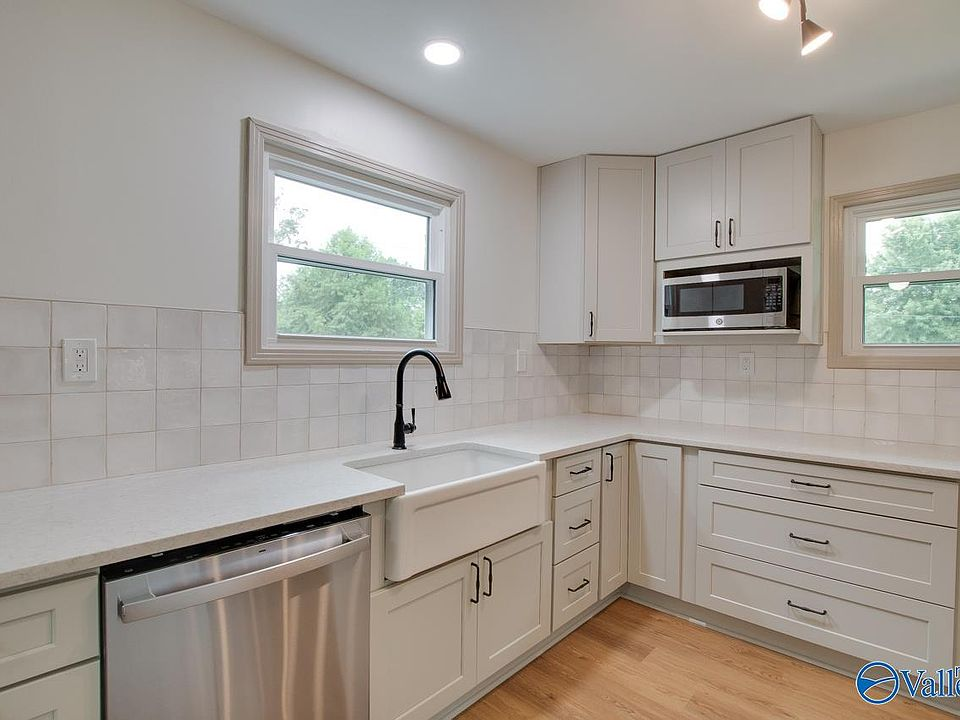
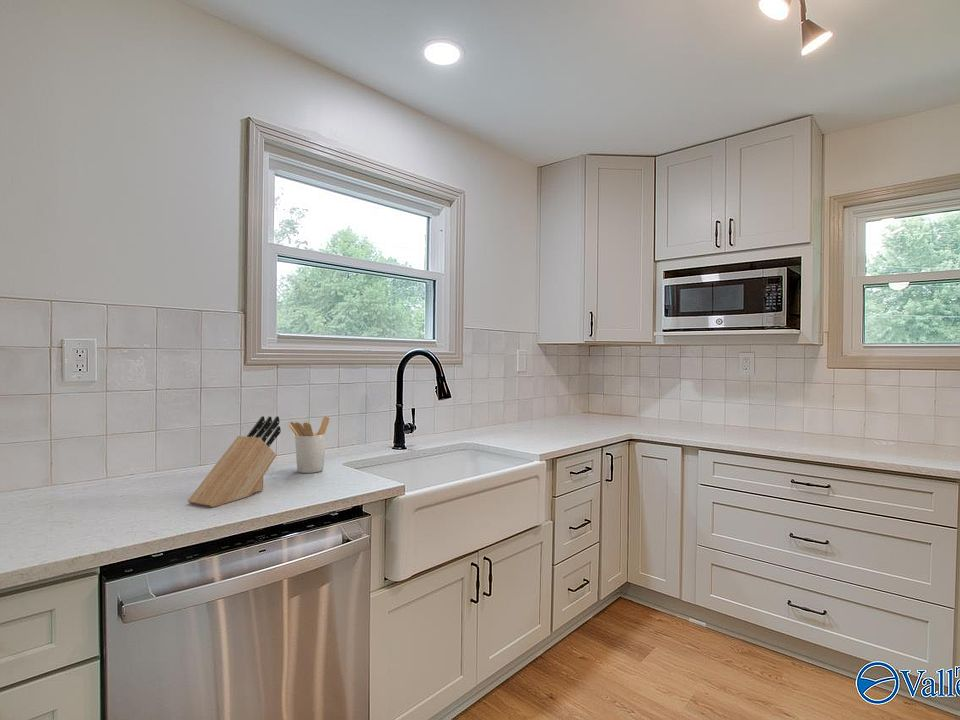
+ knife block [187,415,282,508]
+ utensil holder [288,415,330,474]
